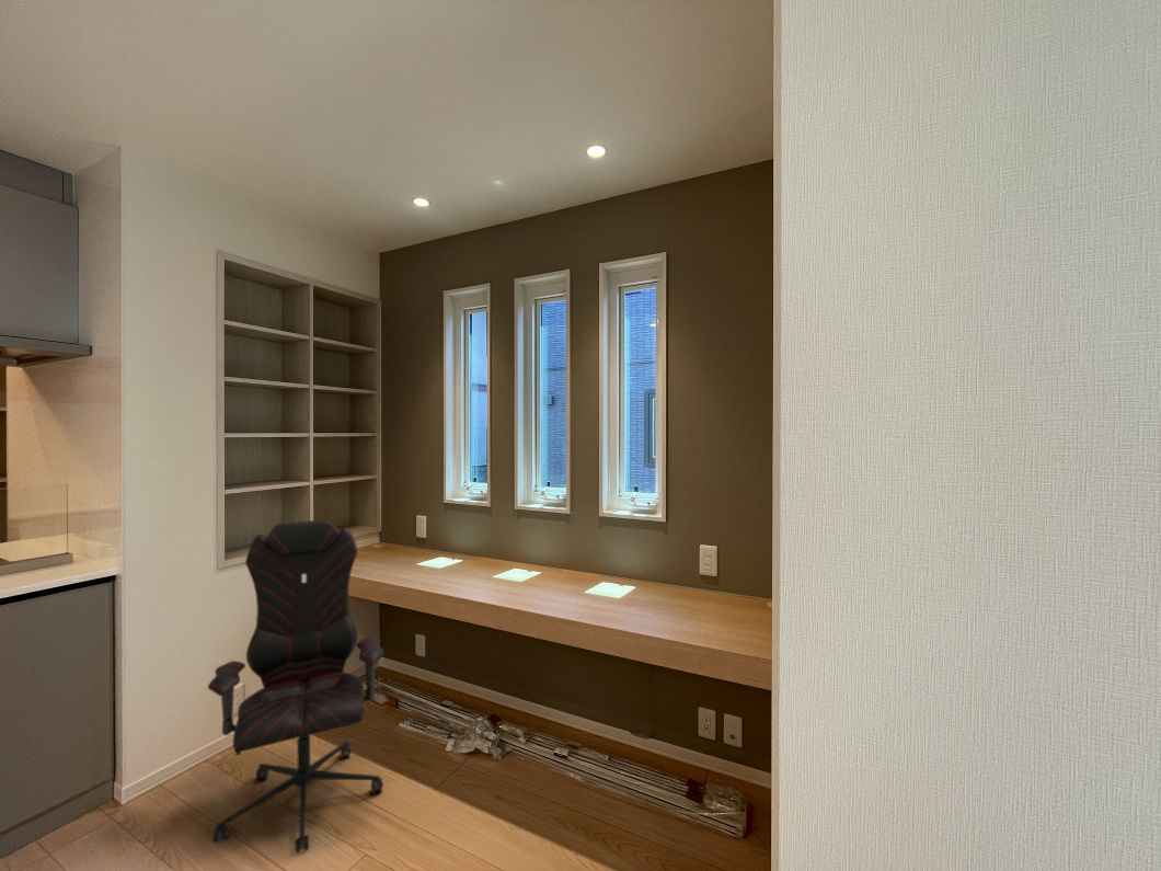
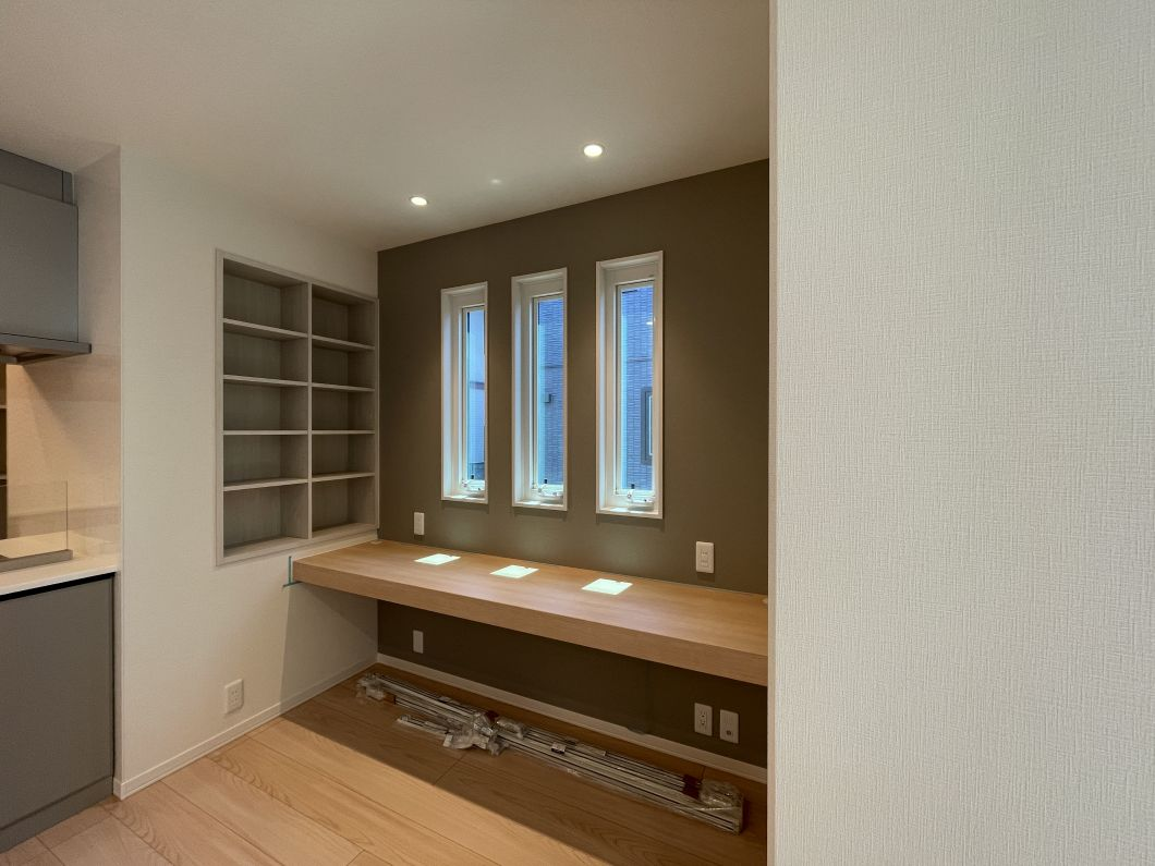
- office chair [207,518,386,855]
